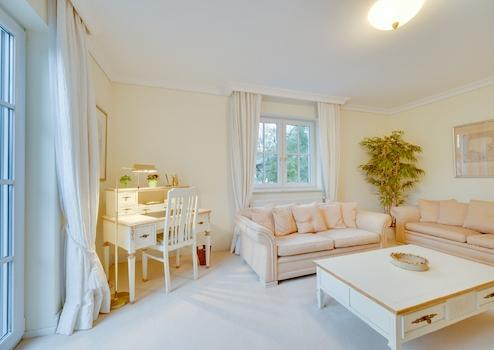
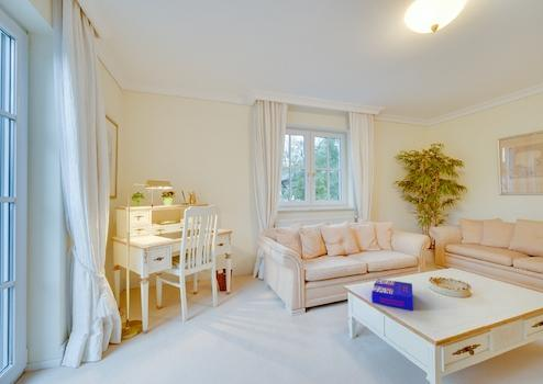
+ board game [370,278,414,312]
